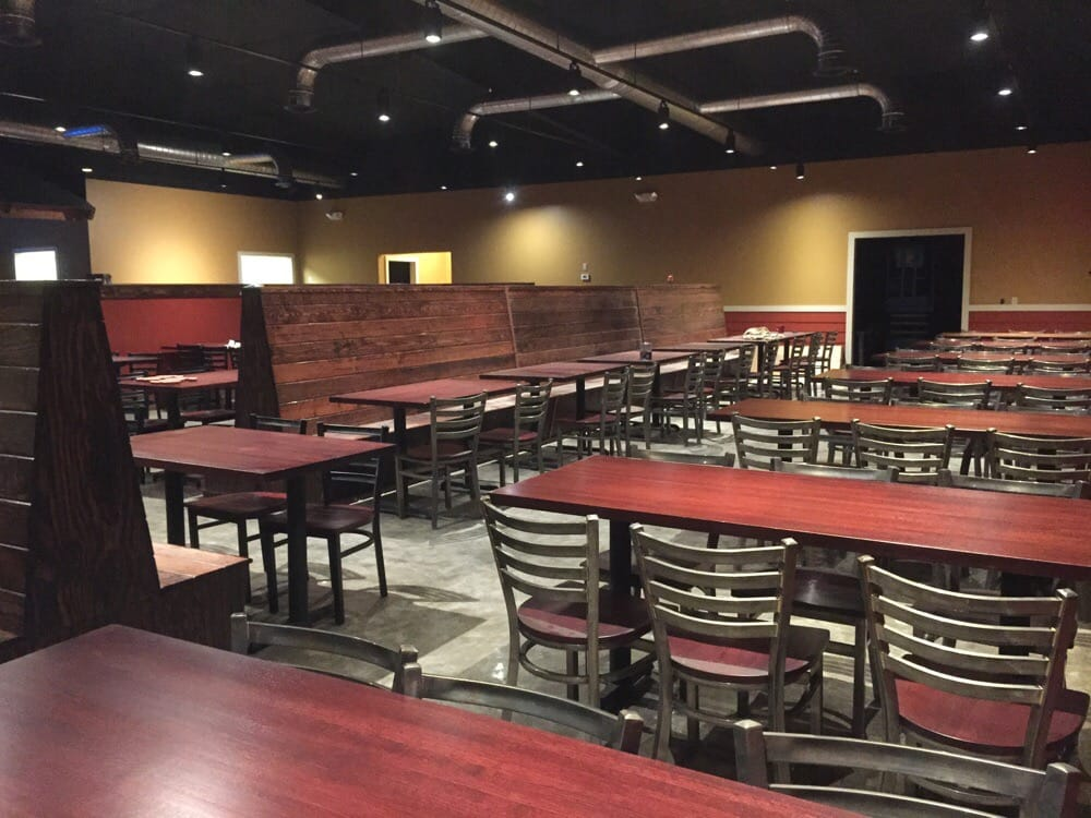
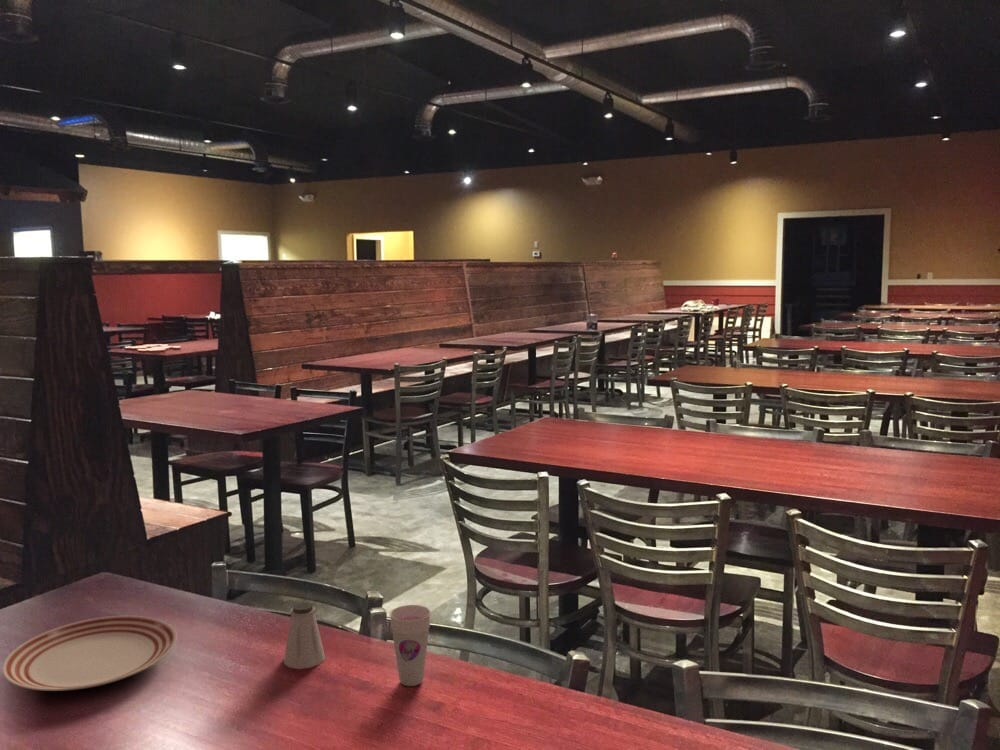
+ saltshaker [283,601,326,670]
+ cup [389,604,432,687]
+ dinner plate [1,615,178,692]
